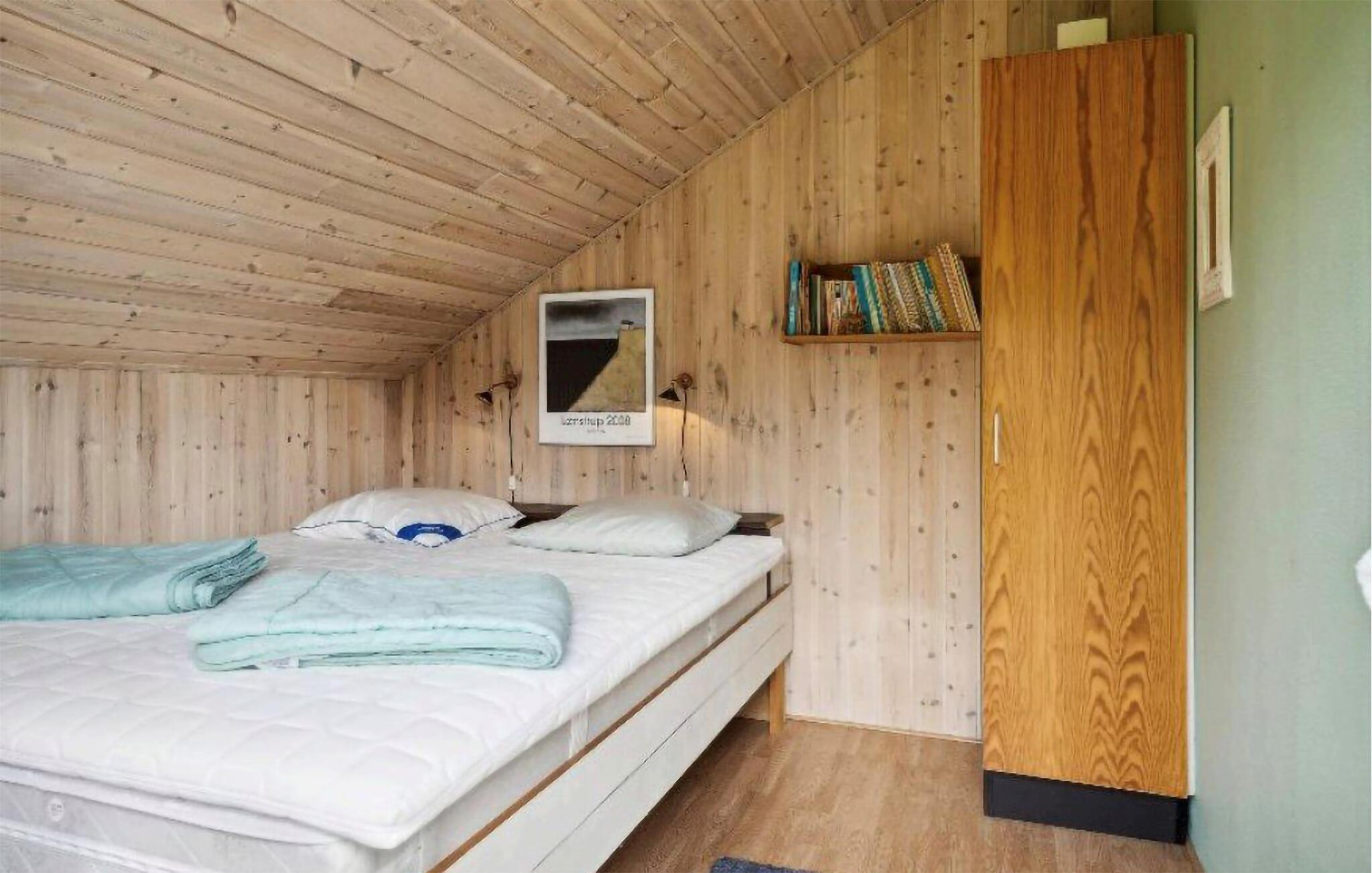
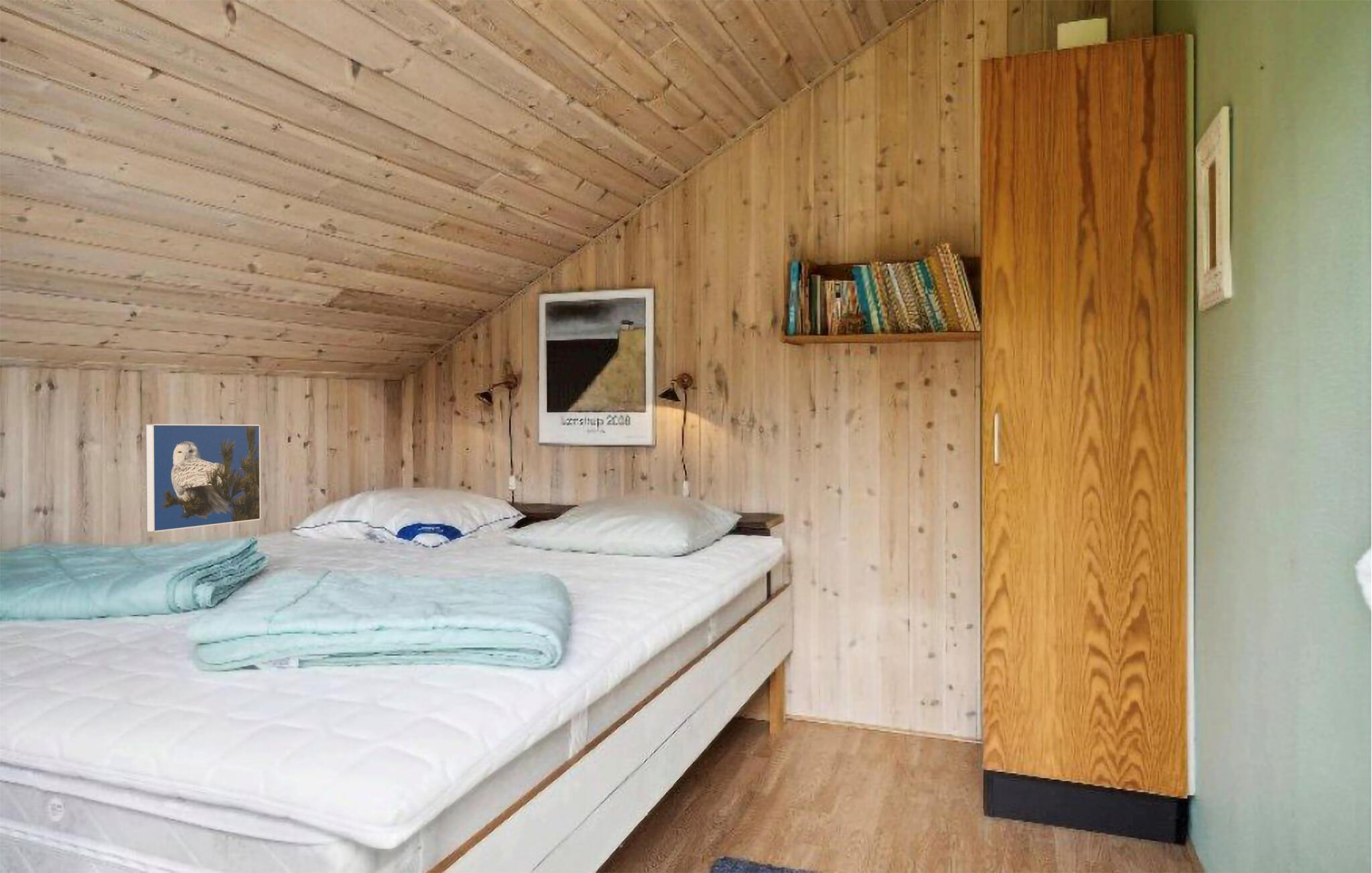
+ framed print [145,423,261,533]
